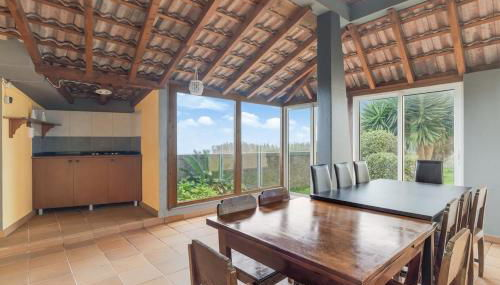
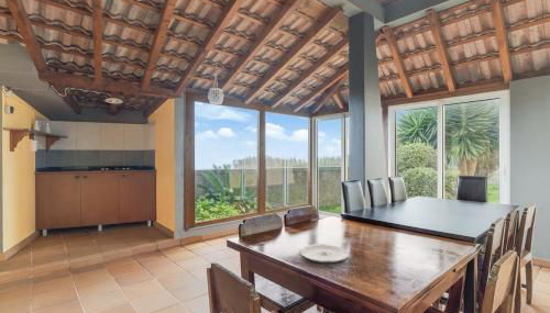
+ plate [298,243,350,264]
